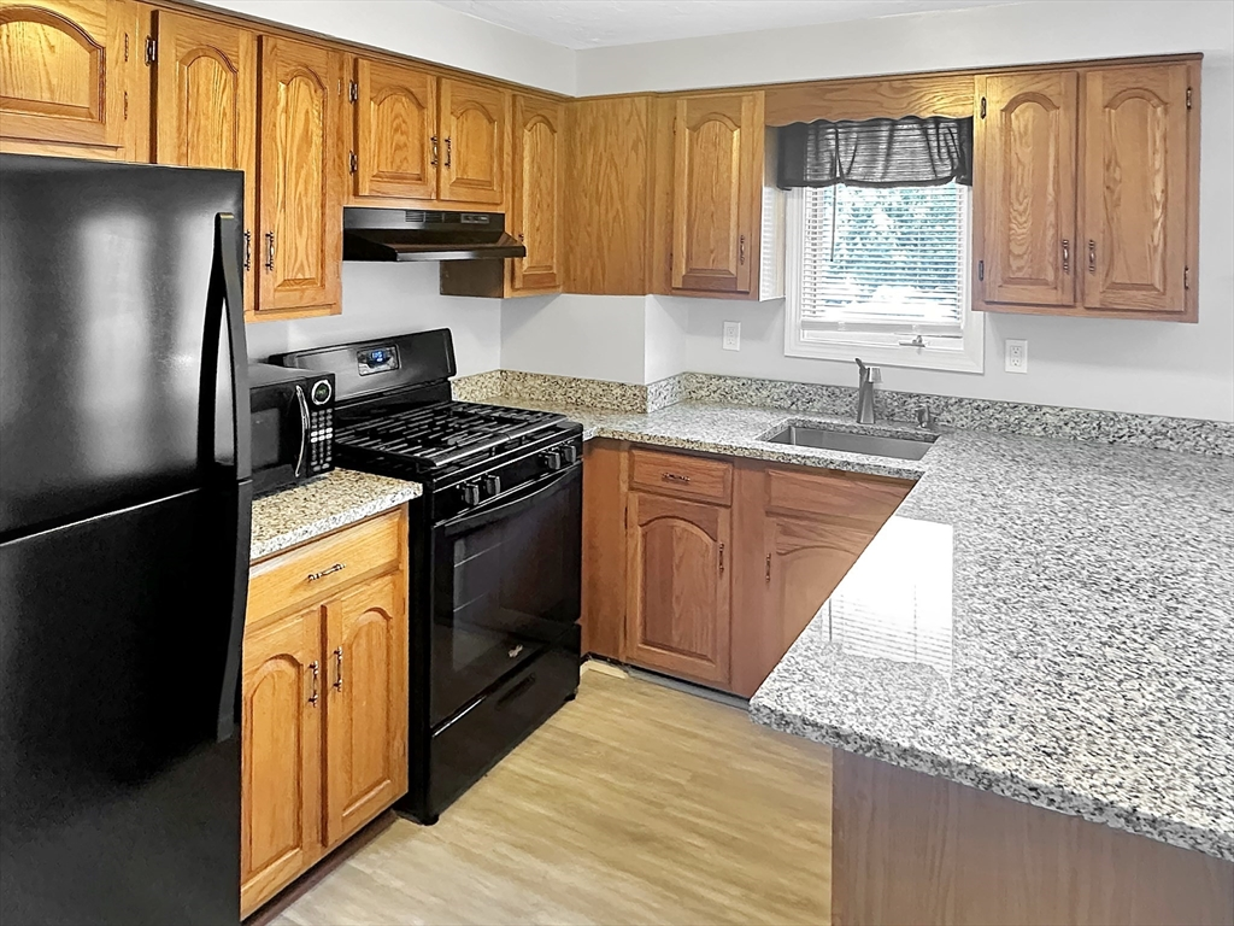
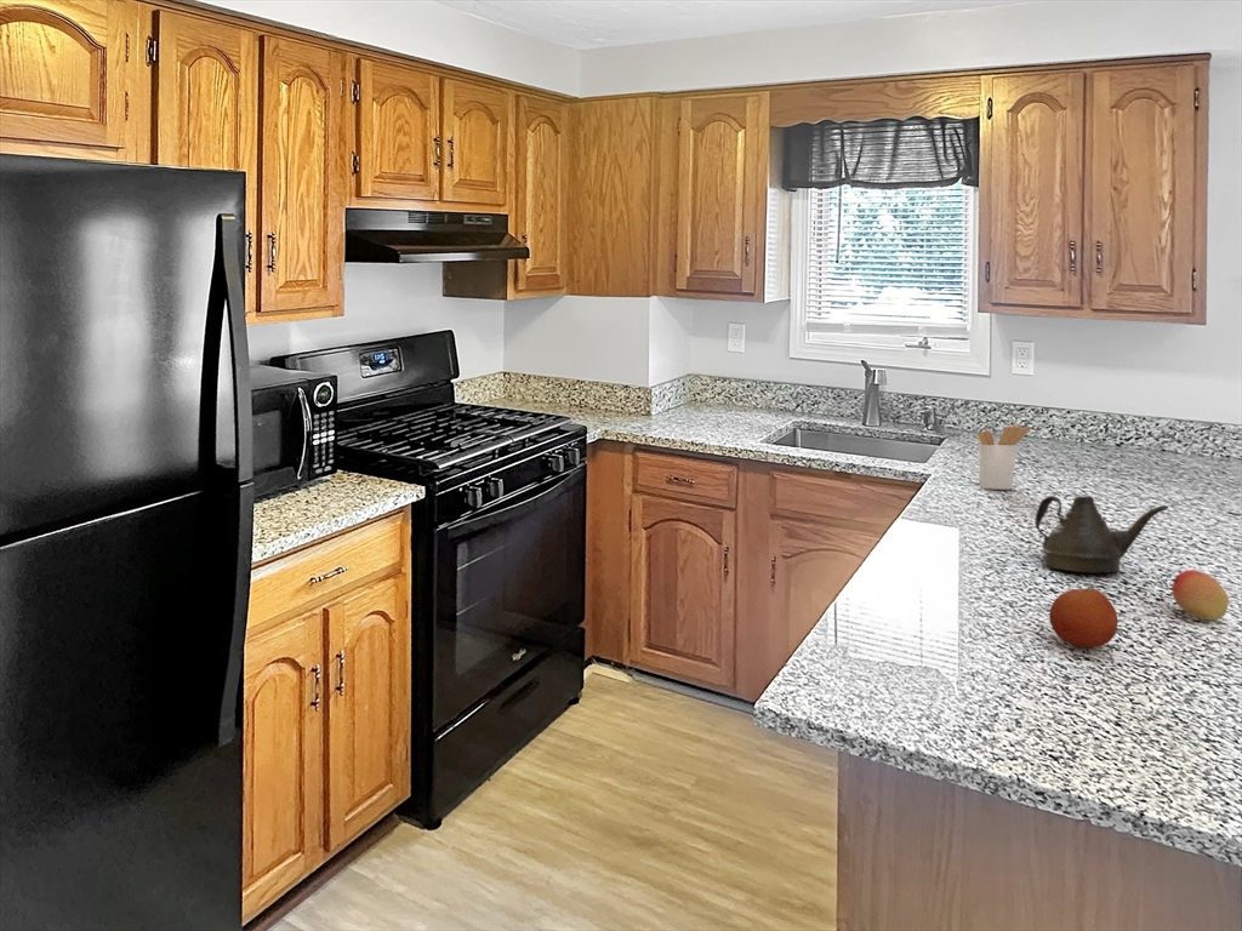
+ fruit [1048,587,1118,649]
+ utensil holder [976,422,1032,491]
+ teapot [1033,495,1169,573]
+ fruit [1170,569,1230,621]
